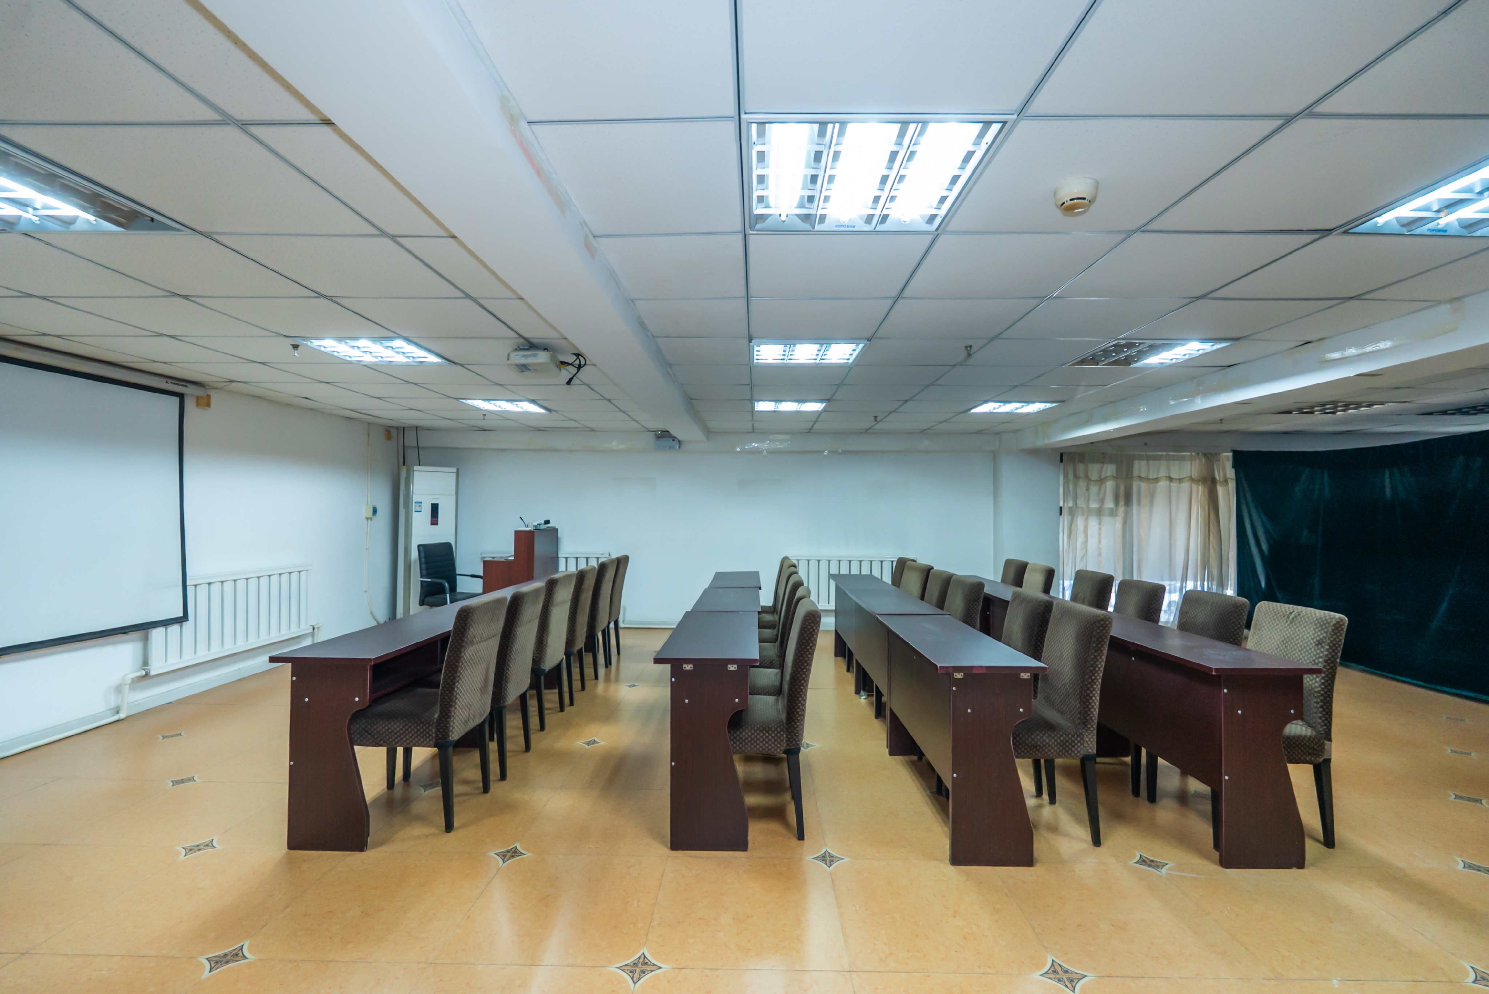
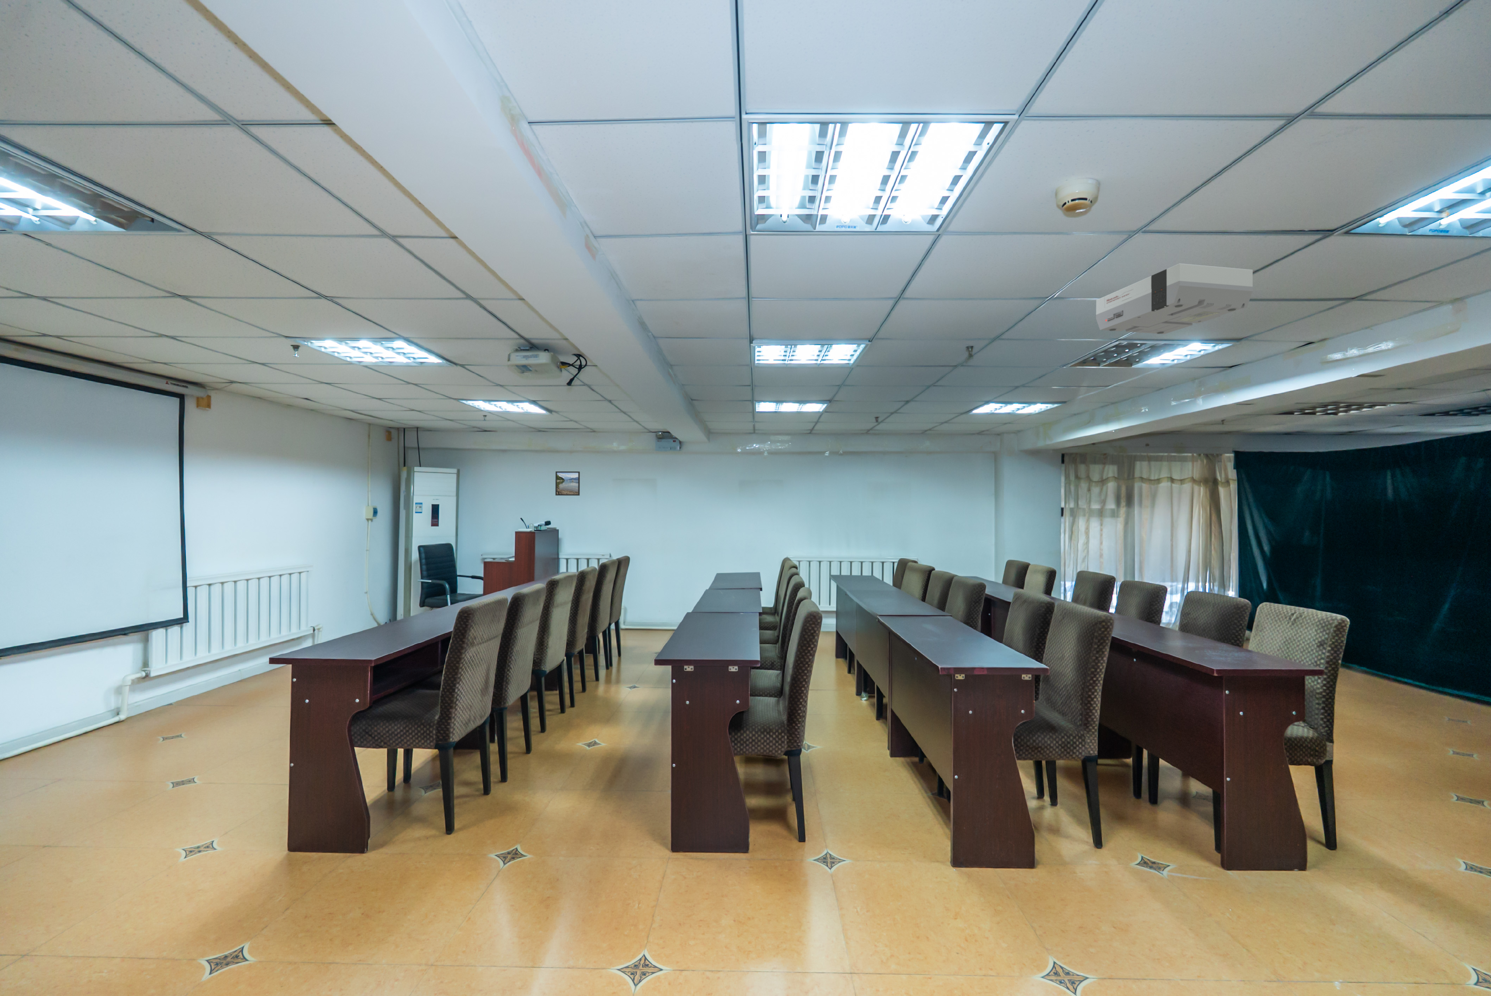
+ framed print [556,471,580,496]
+ projector [1095,263,1253,335]
